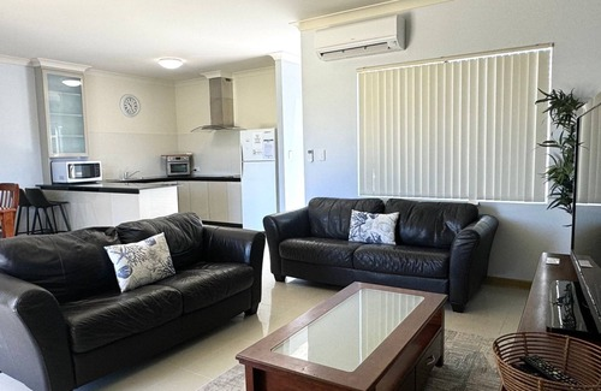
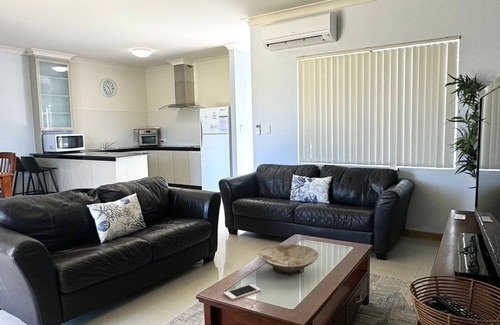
+ cell phone [223,283,262,301]
+ bowl [258,243,319,276]
